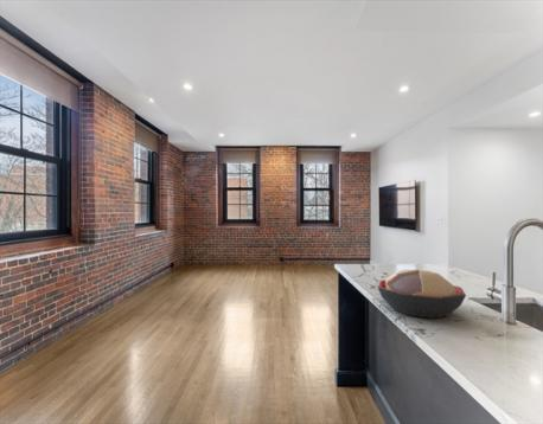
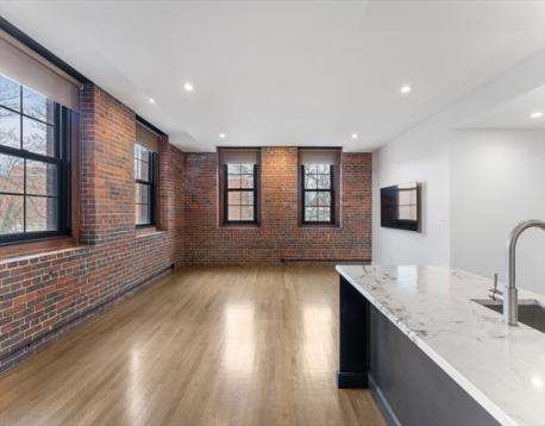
- decorative bowl [377,269,467,320]
